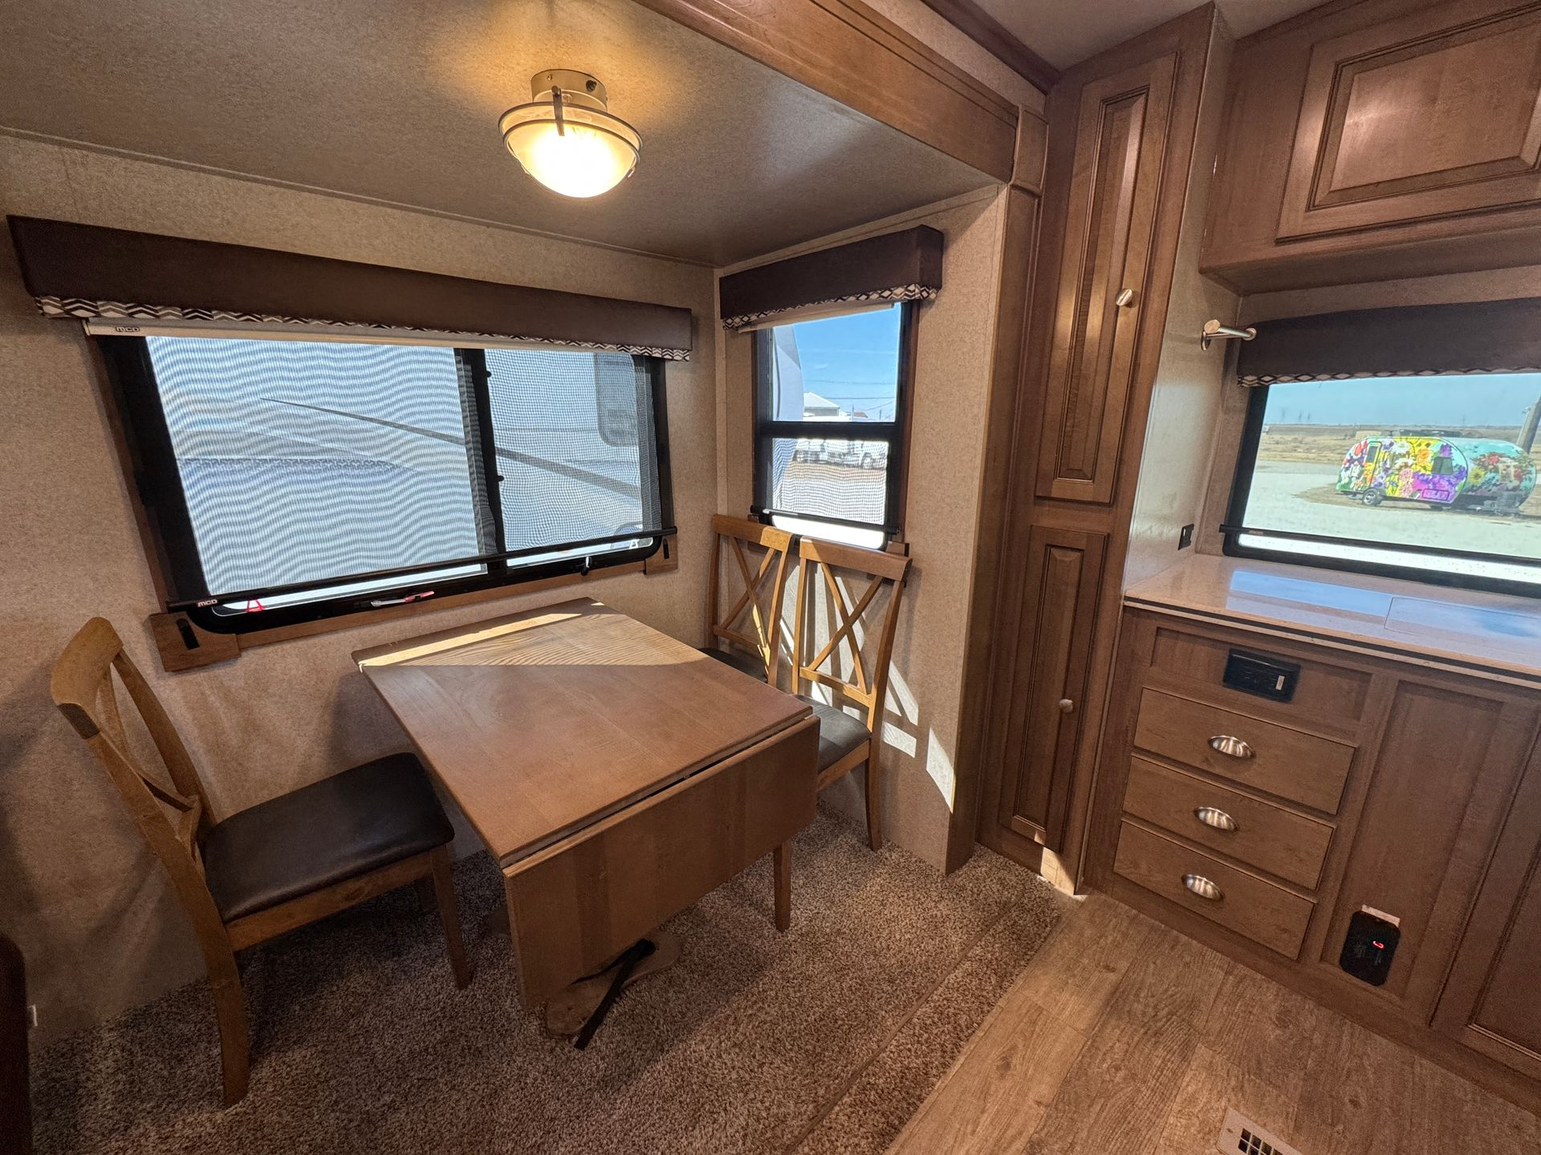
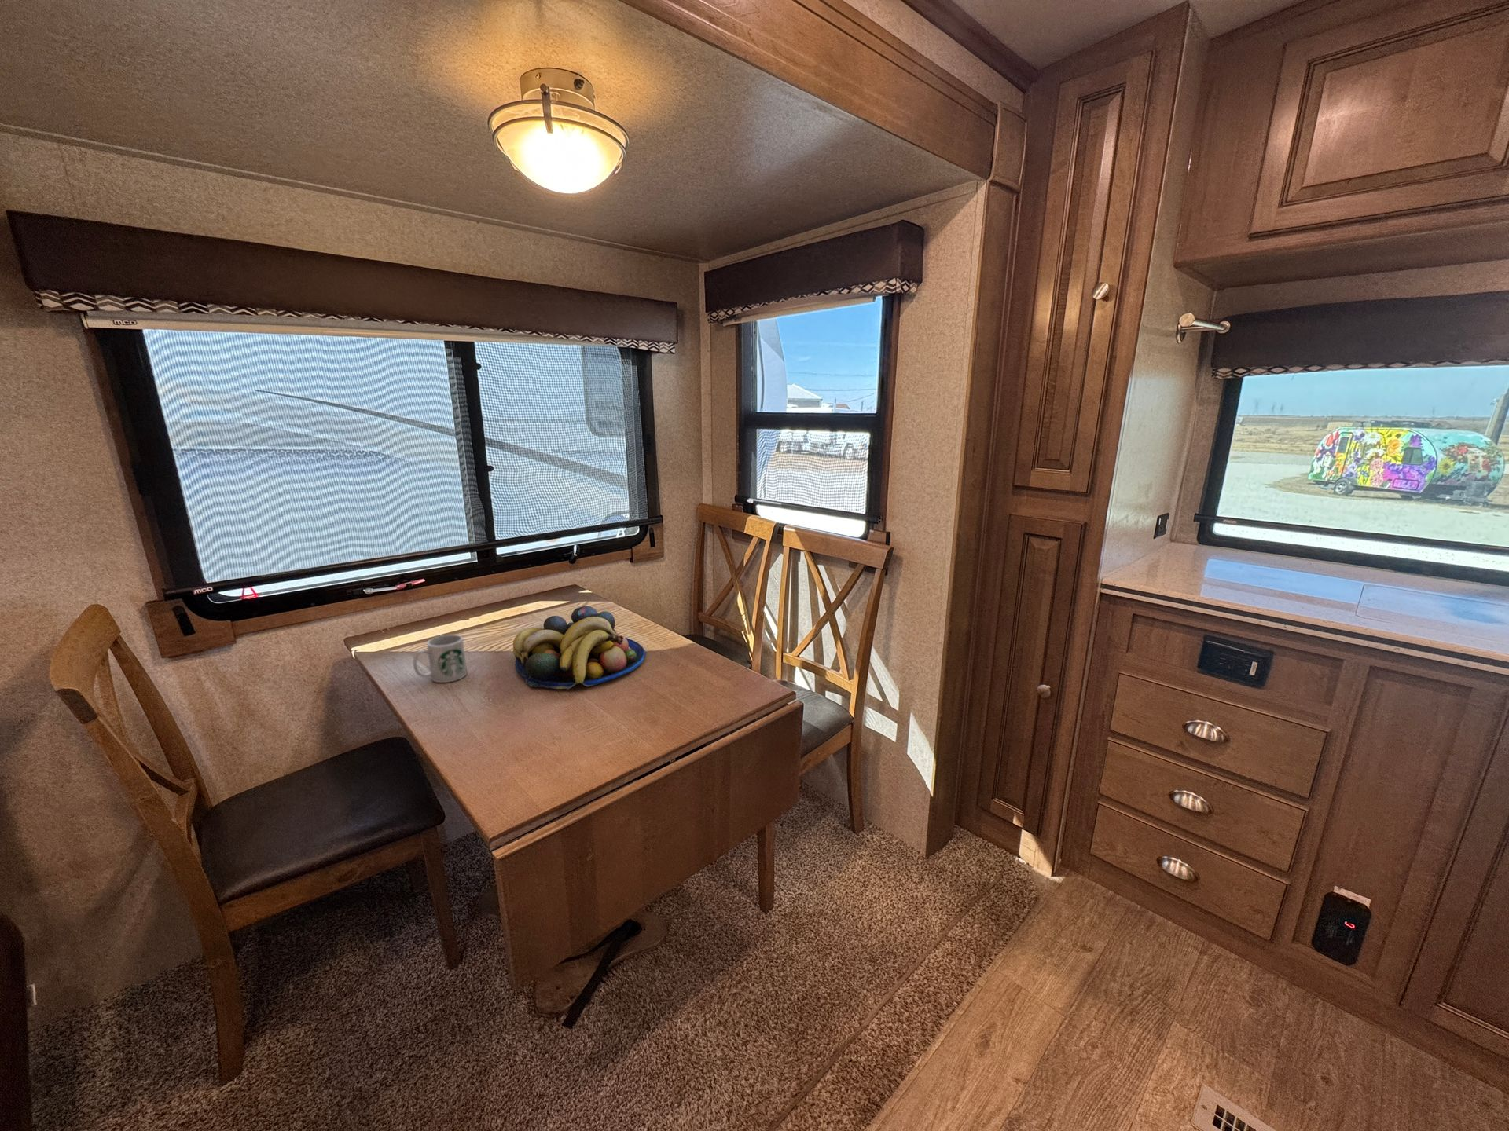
+ mug [412,634,468,683]
+ fruit bowl [512,606,646,690]
